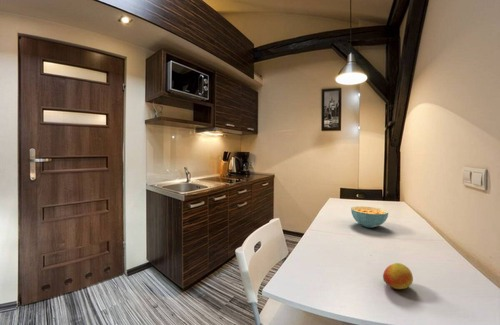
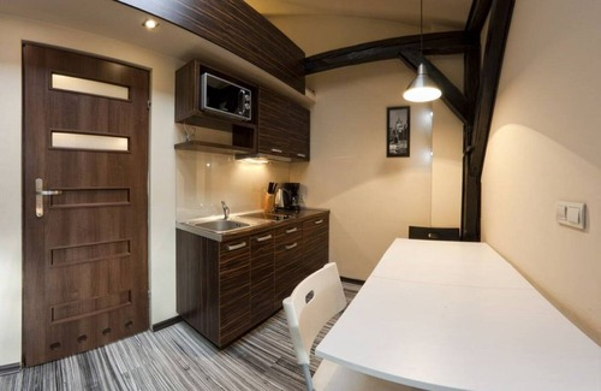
- fruit [382,262,414,290]
- cereal bowl [350,205,389,229]
